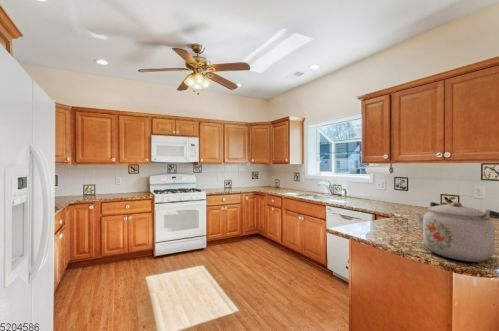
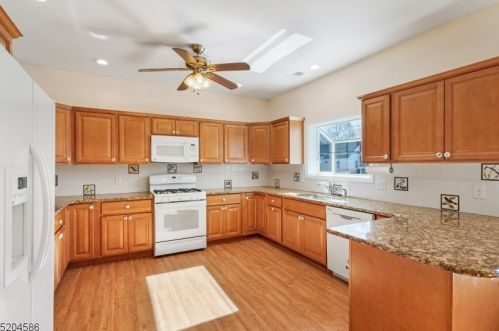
- kettle [415,201,499,263]
